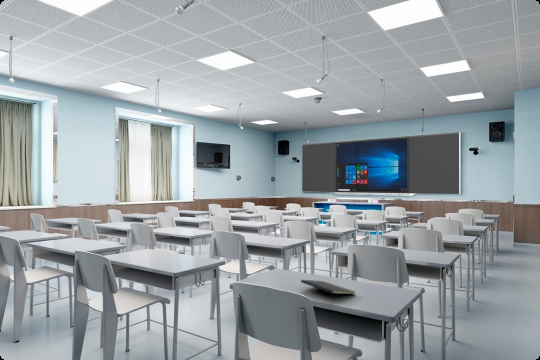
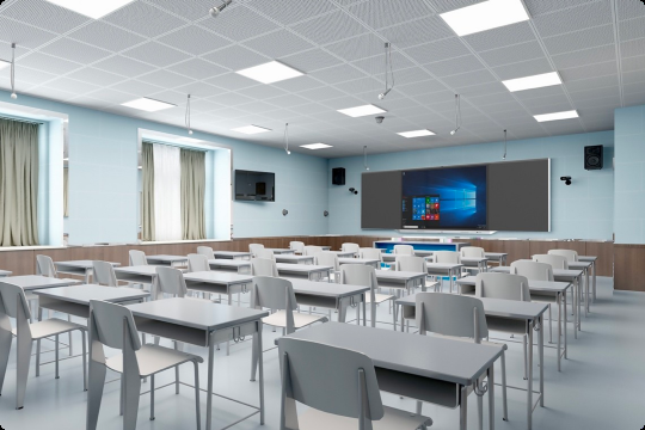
- notepad [300,279,357,301]
